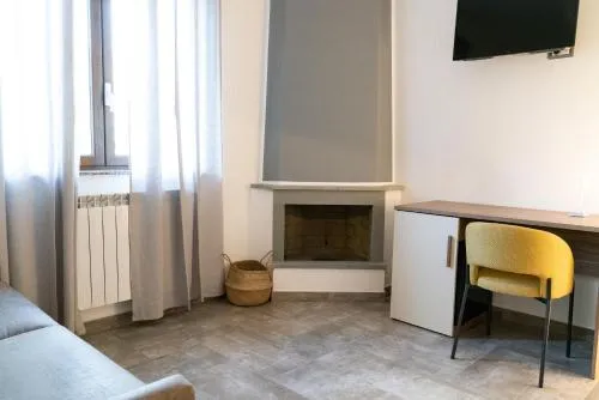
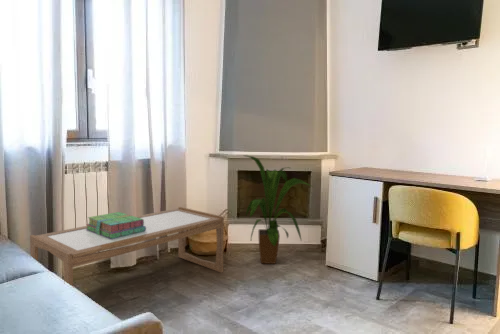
+ coffee table [29,206,225,287]
+ house plant [243,154,314,265]
+ stack of books [85,211,146,239]
